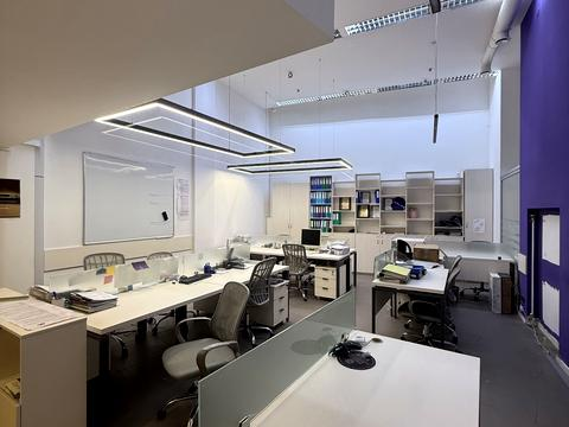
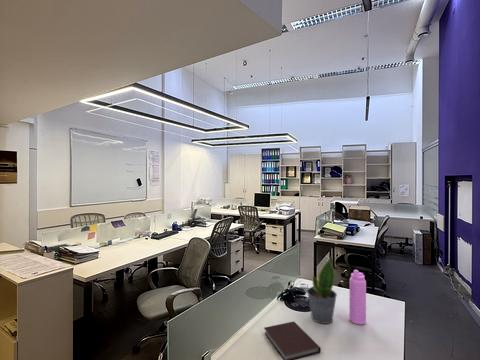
+ potted plant [306,255,338,325]
+ notebook [263,321,322,360]
+ water bottle [348,269,367,326]
